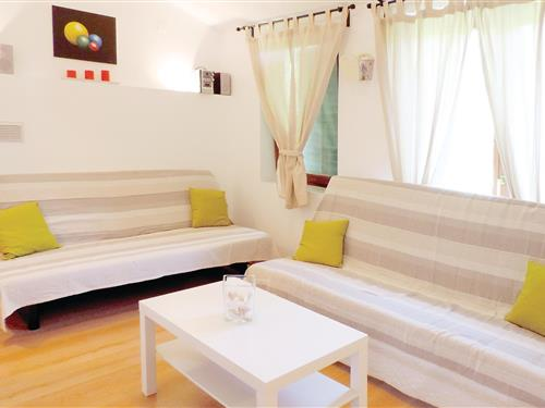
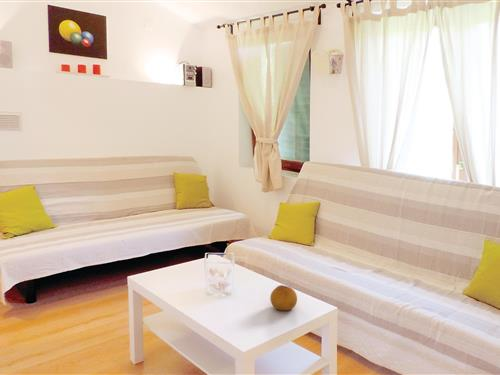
+ fruit [269,284,298,311]
